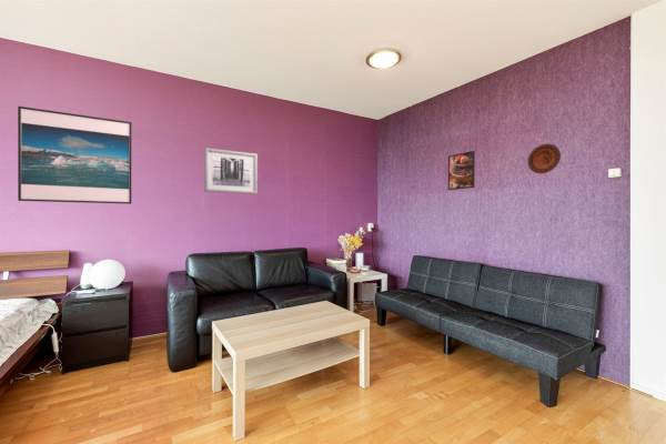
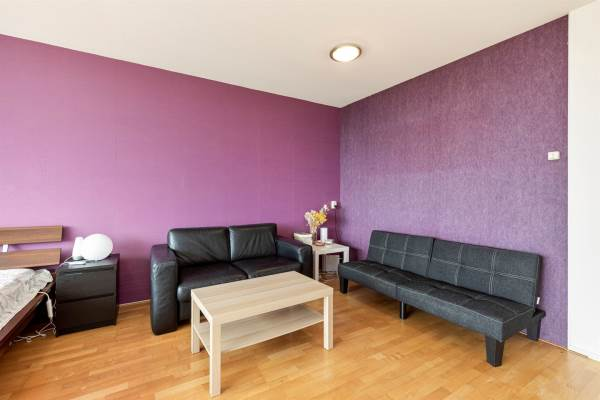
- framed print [17,105,132,205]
- wall art [203,147,259,195]
- decorative plate [527,143,562,174]
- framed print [447,150,476,191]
